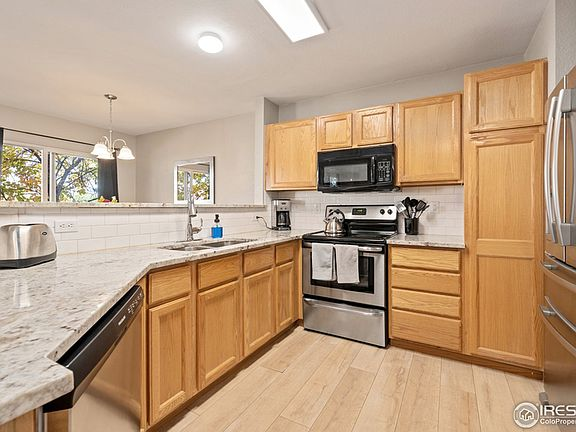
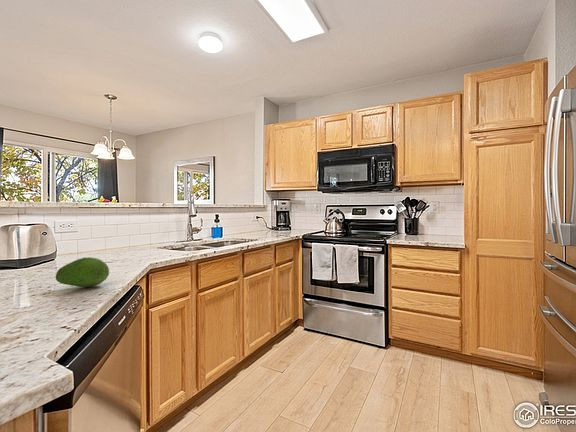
+ fruit [55,256,110,288]
